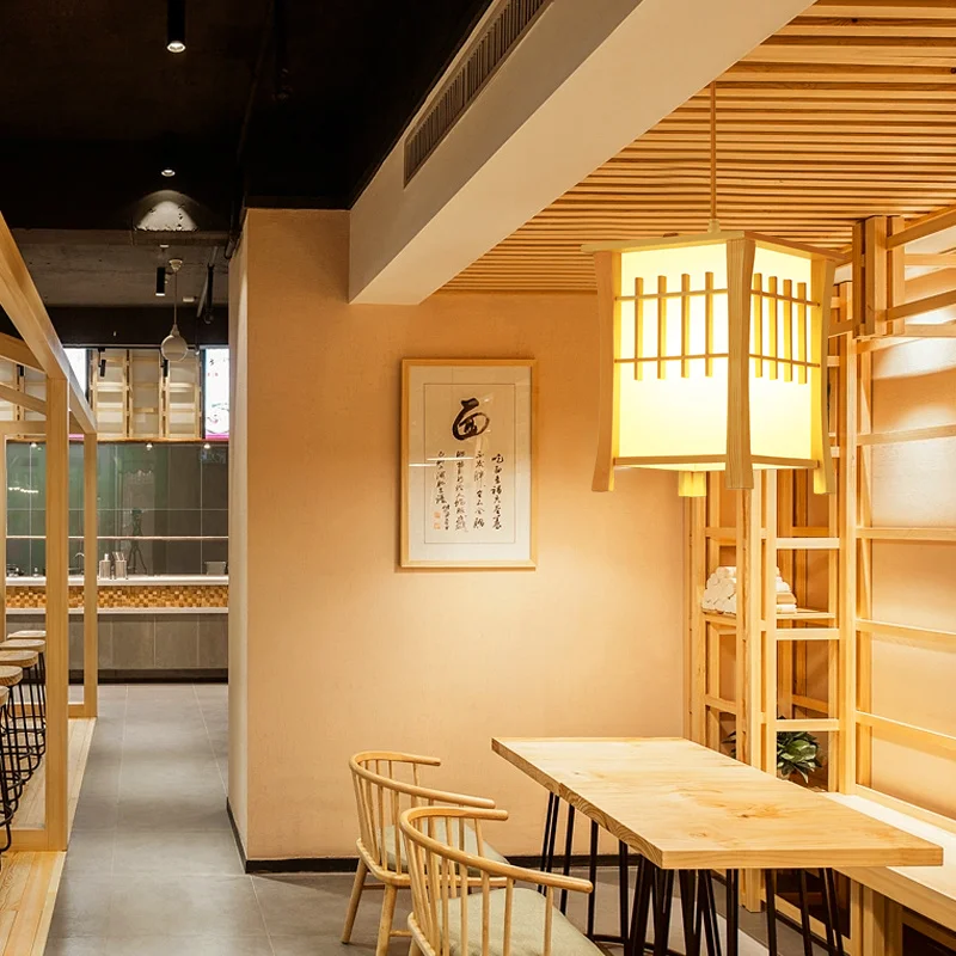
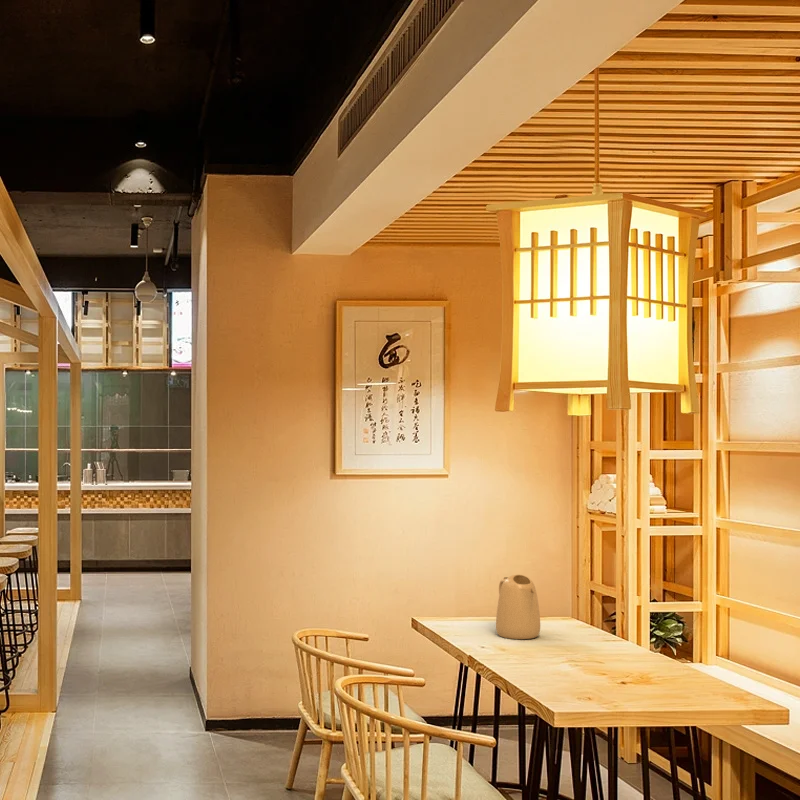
+ kettle [495,574,541,640]
